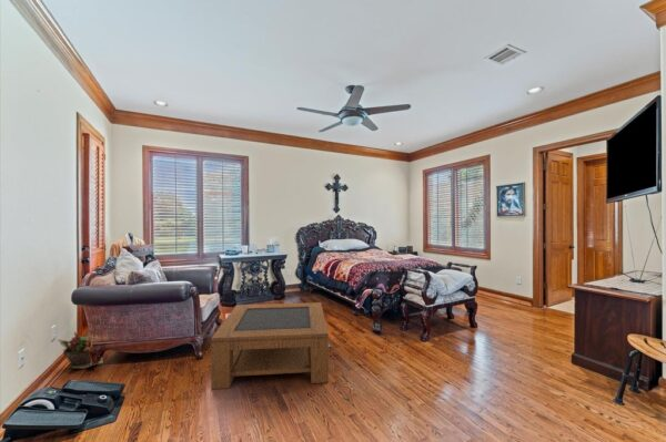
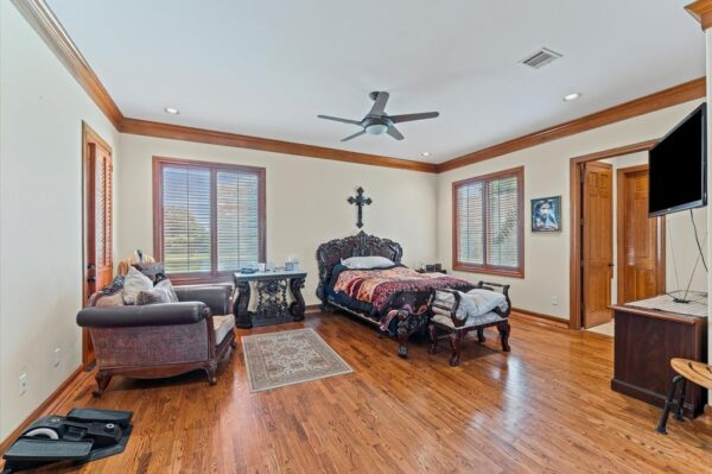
- potted plant [57,330,104,370]
- coffee table [210,301,330,390]
